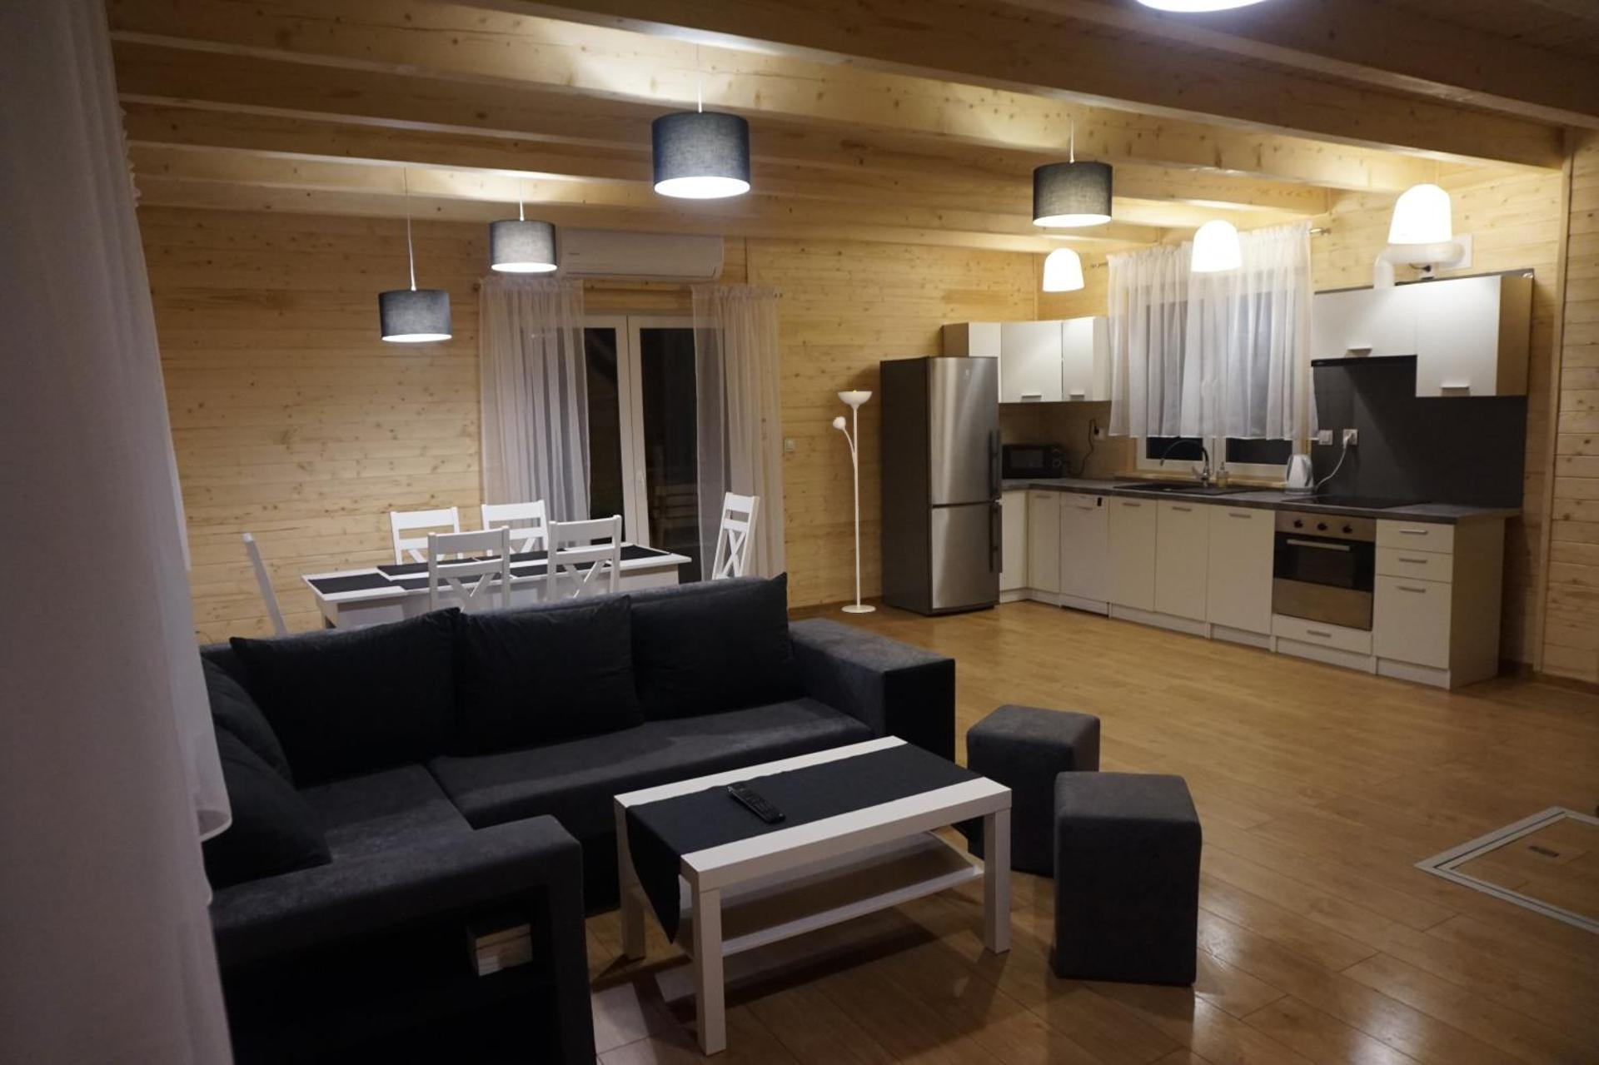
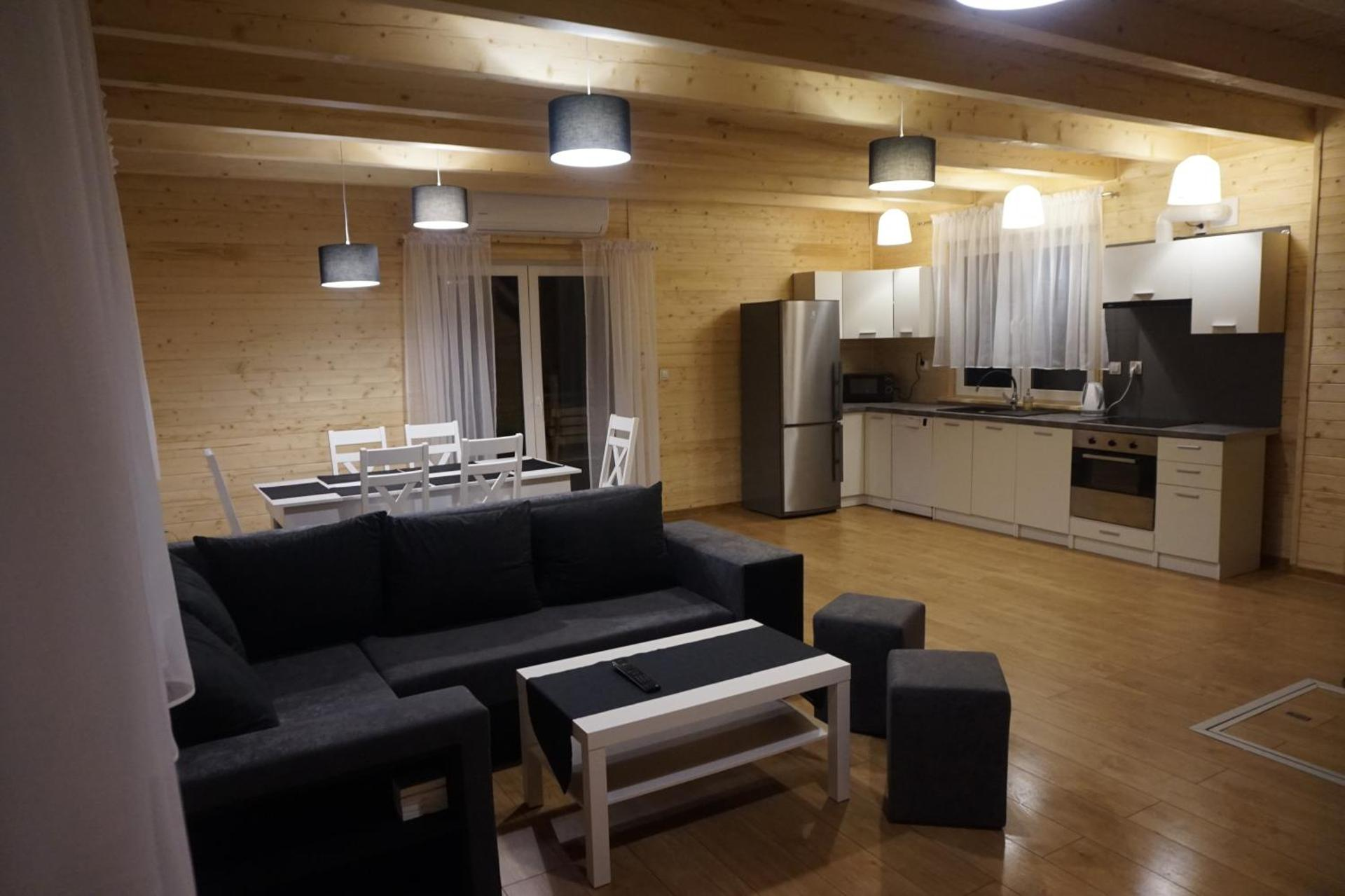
- floor lamp [832,390,876,613]
